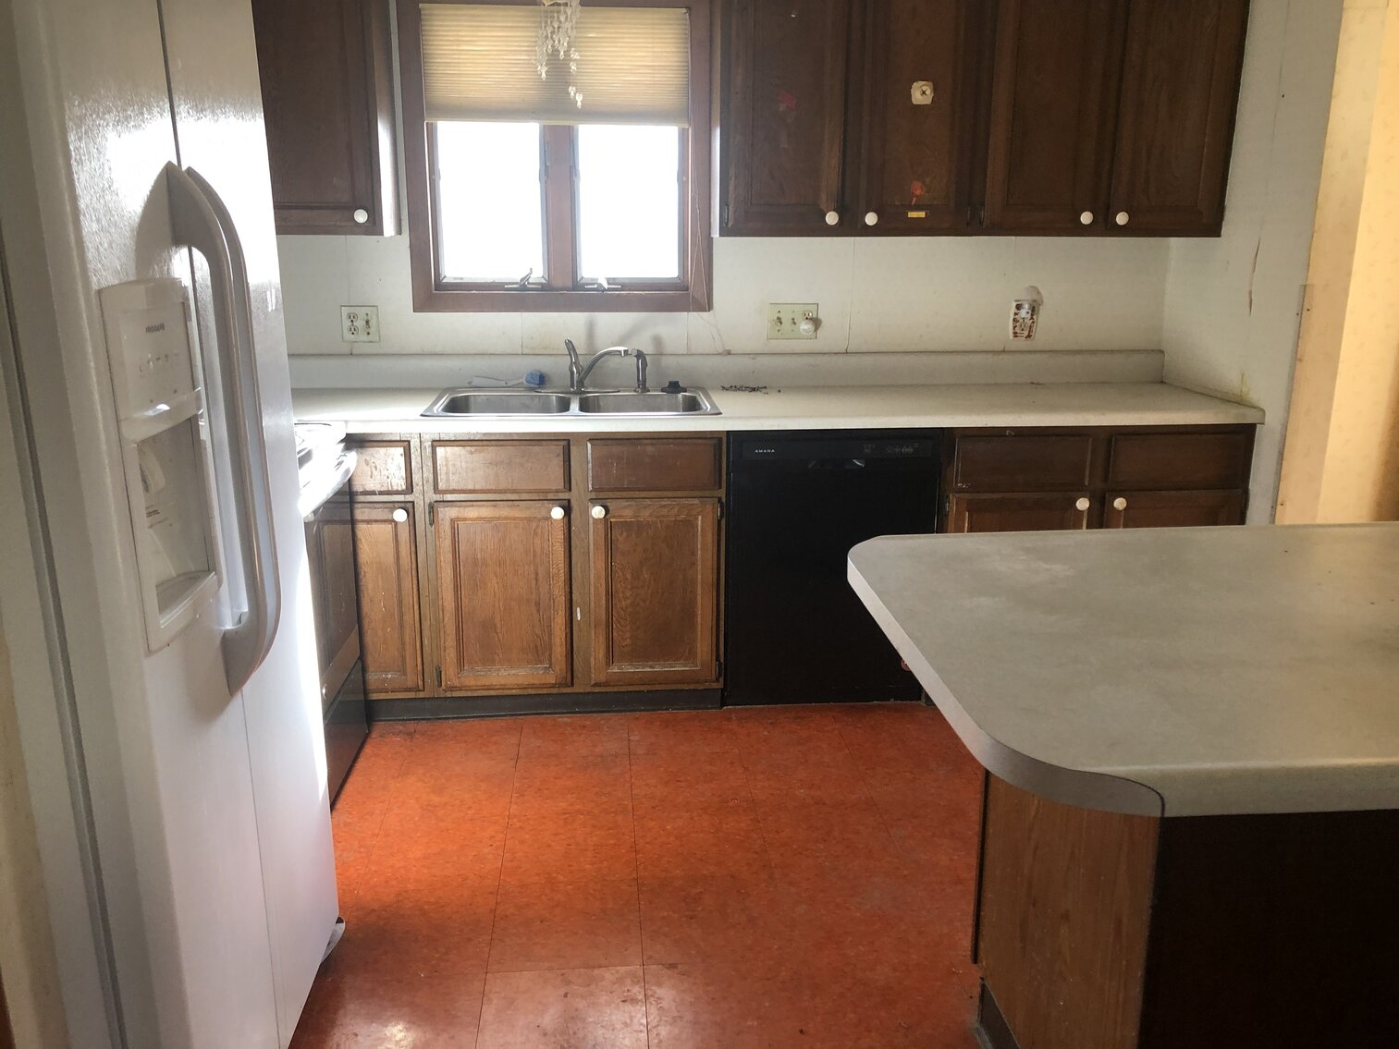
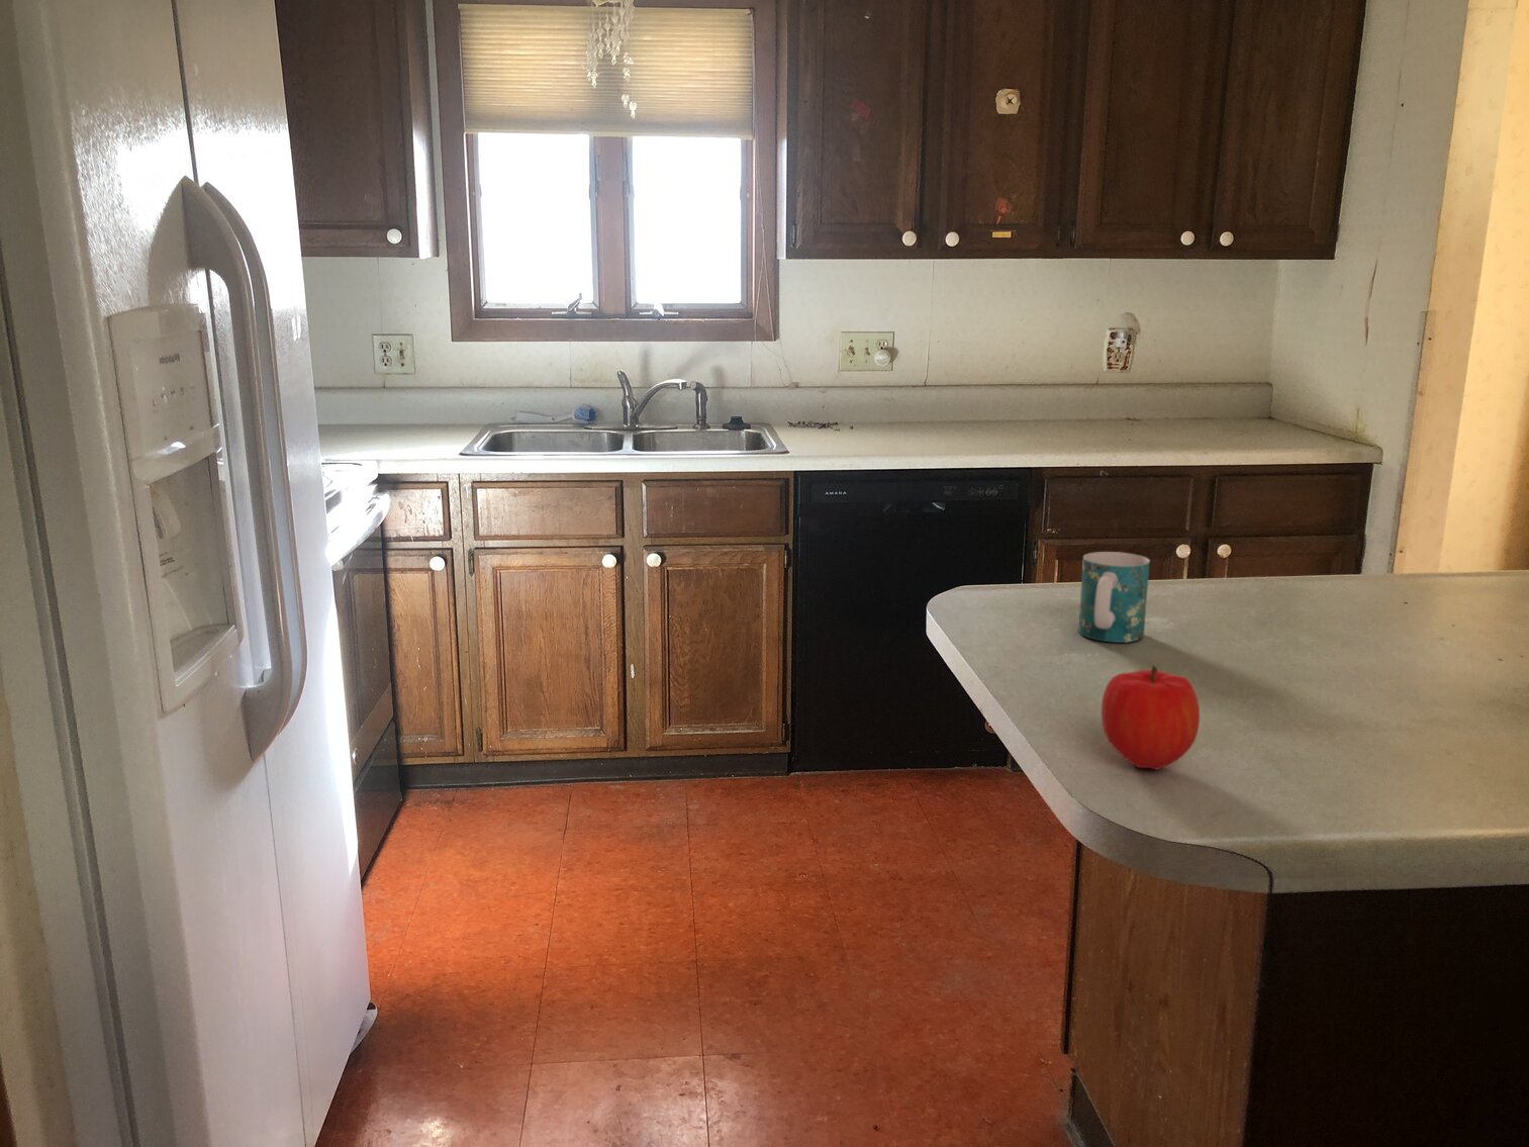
+ mug [1077,551,1151,643]
+ fruit [1100,664,1200,771]
